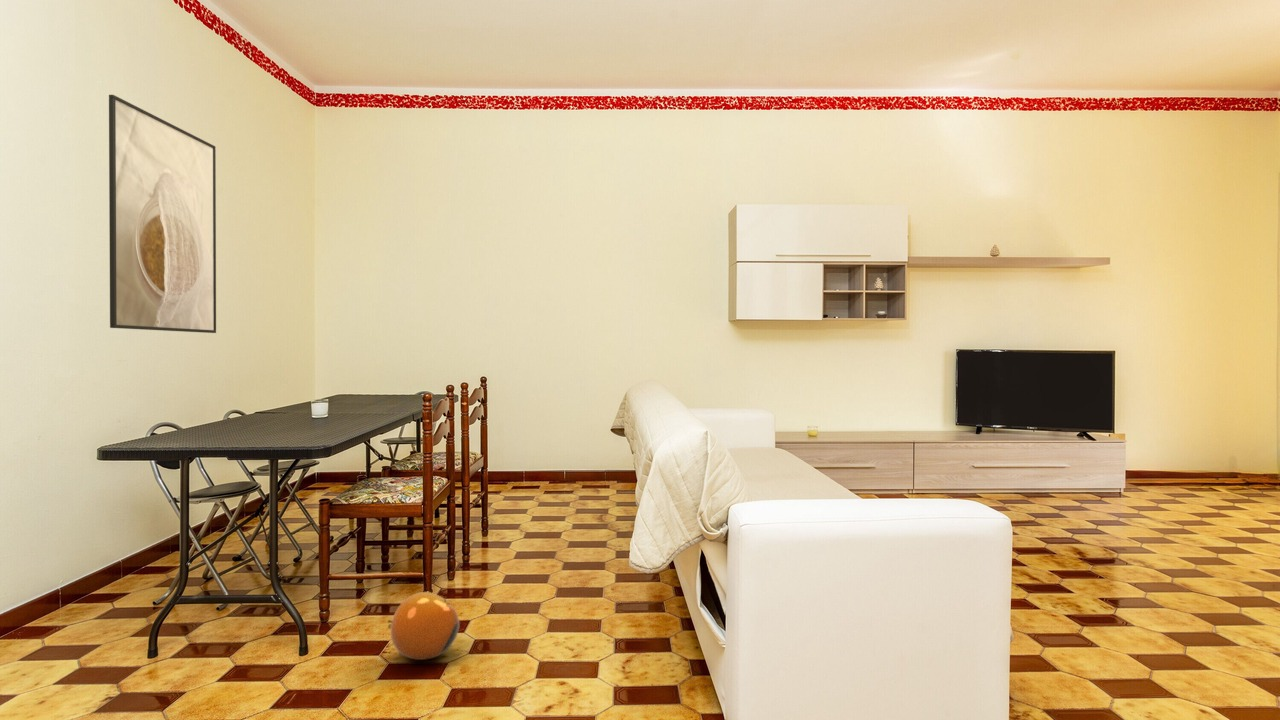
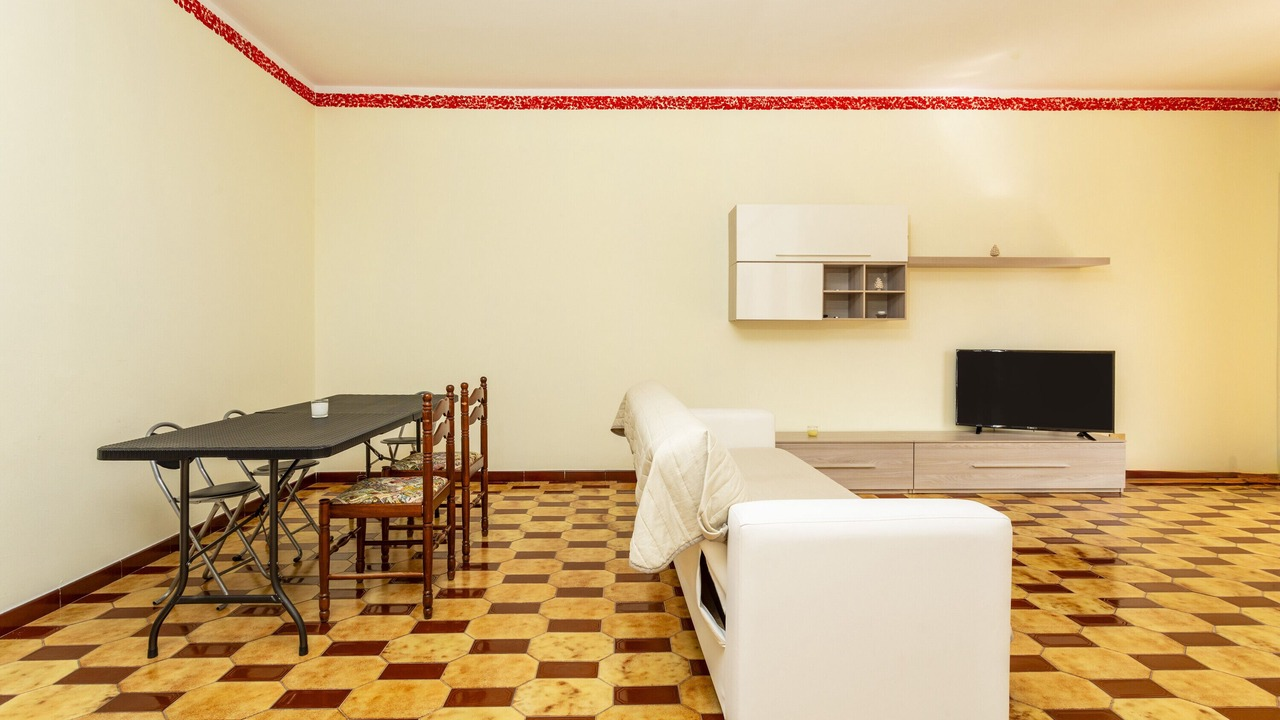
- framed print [108,94,217,334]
- ball [387,591,460,661]
